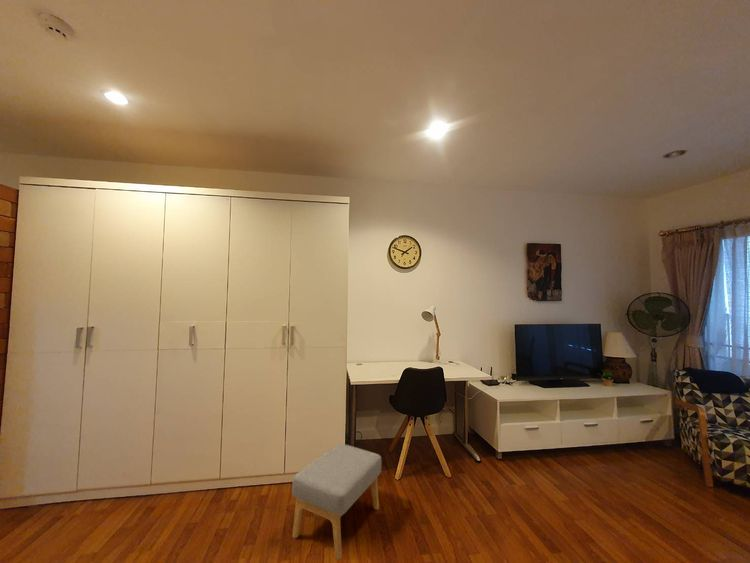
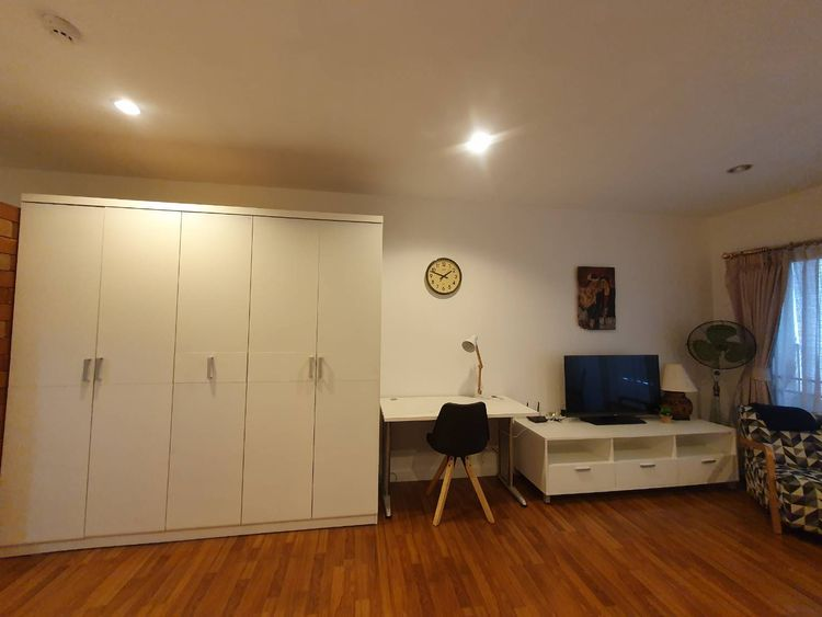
- footstool [291,443,382,560]
